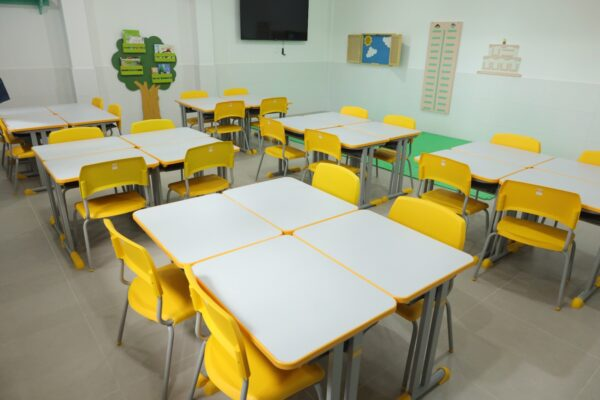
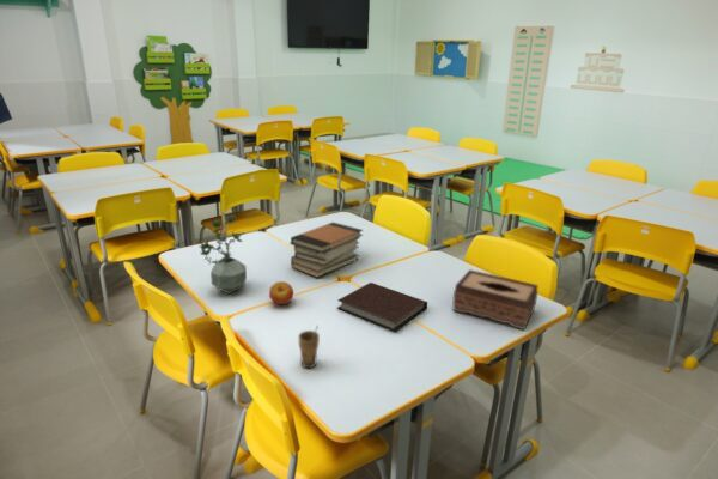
+ apple [268,280,294,305]
+ book stack [288,220,364,279]
+ tissue box [451,268,540,331]
+ potted plant [199,213,248,295]
+ notebook [336,281,428,333]
+ cup [297,325,321,369]
